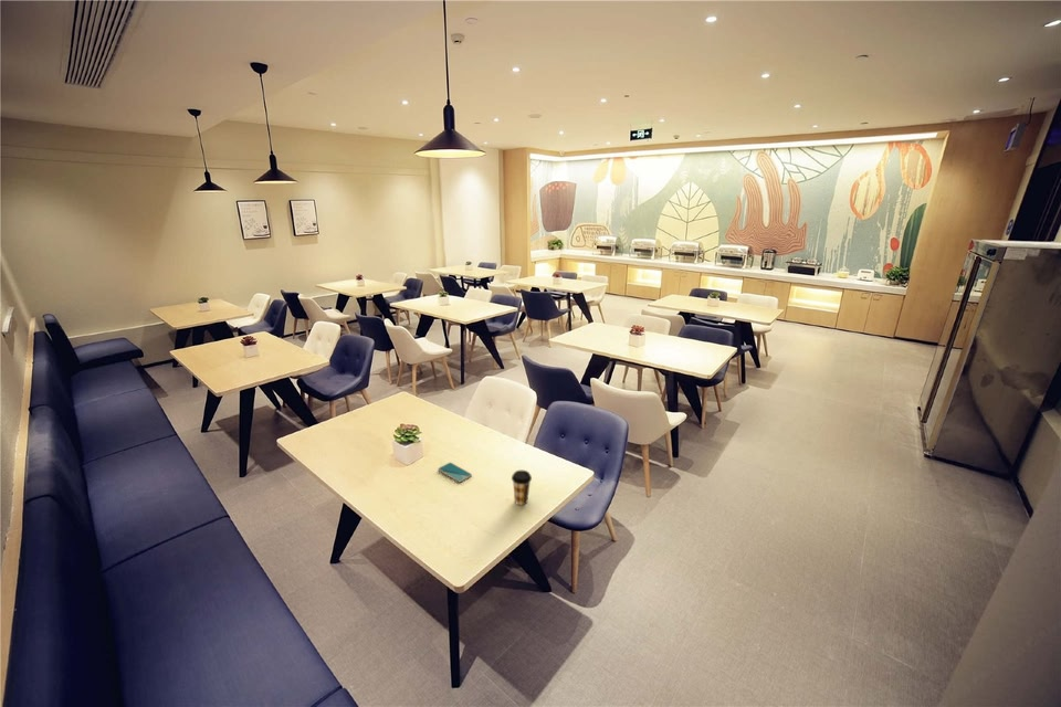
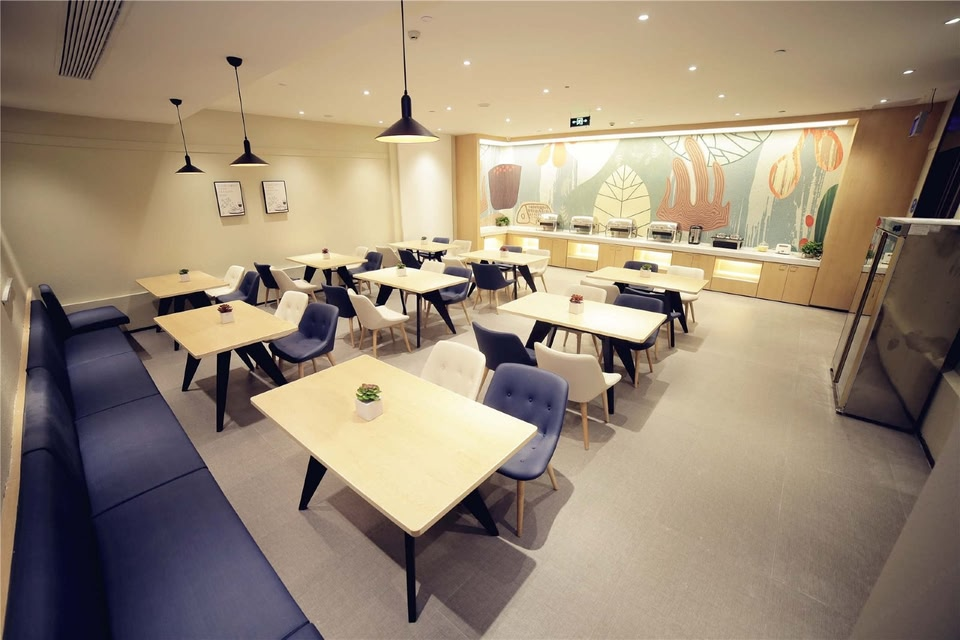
- smartphone [437,462,473,483]
- coffee cup [511,469,533,506]
